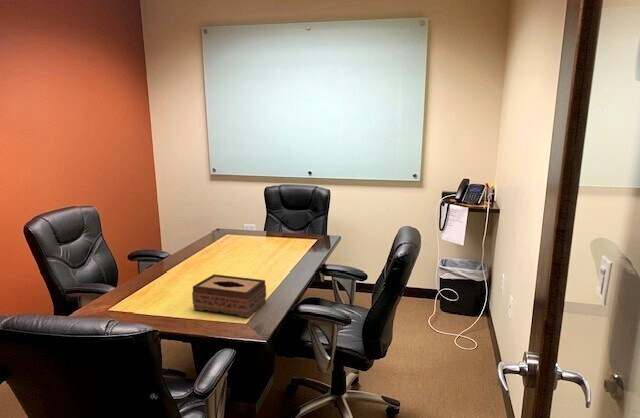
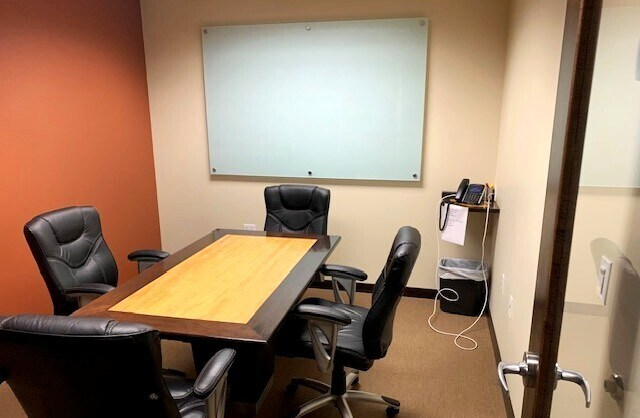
- tissue box [191,273,267,318]
